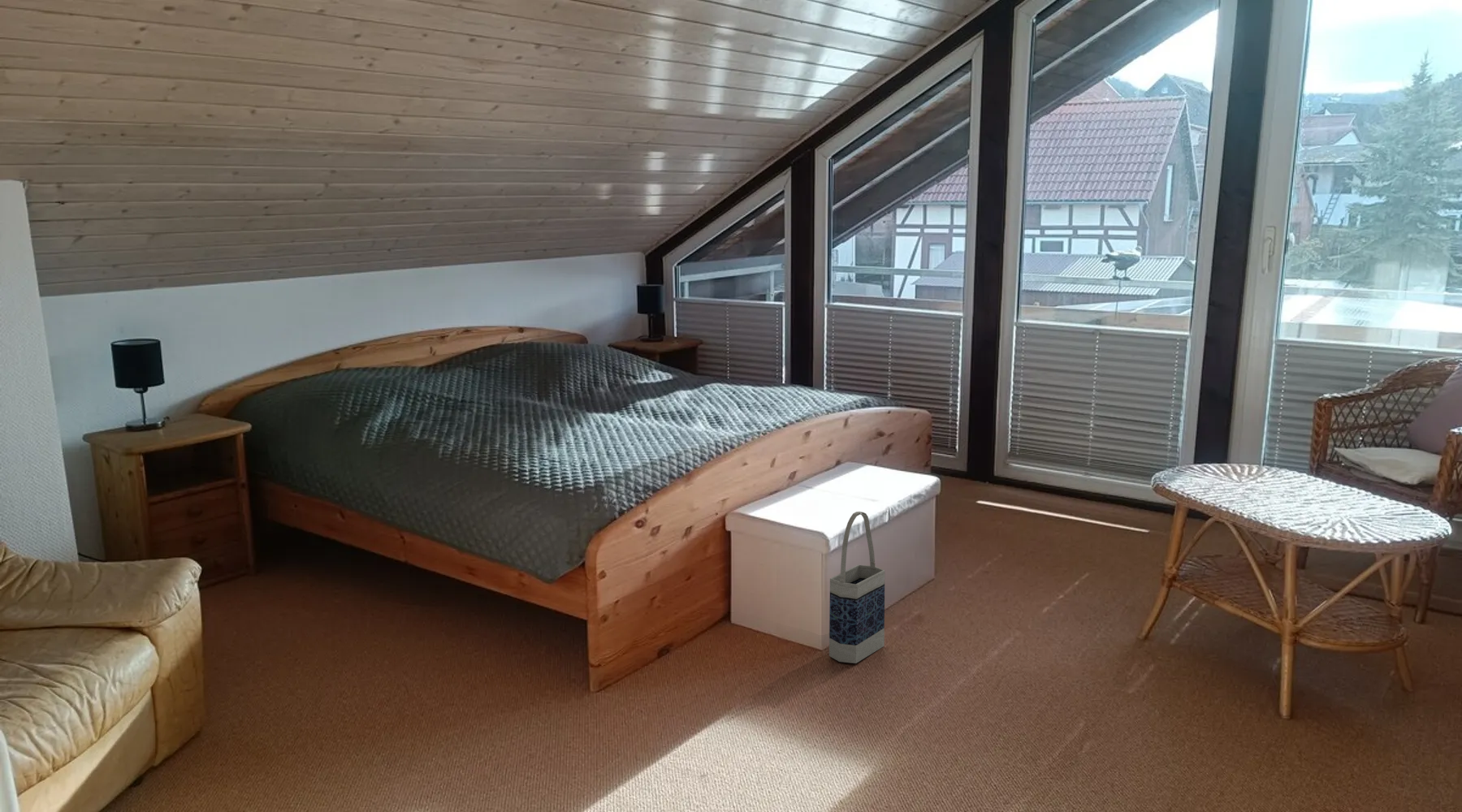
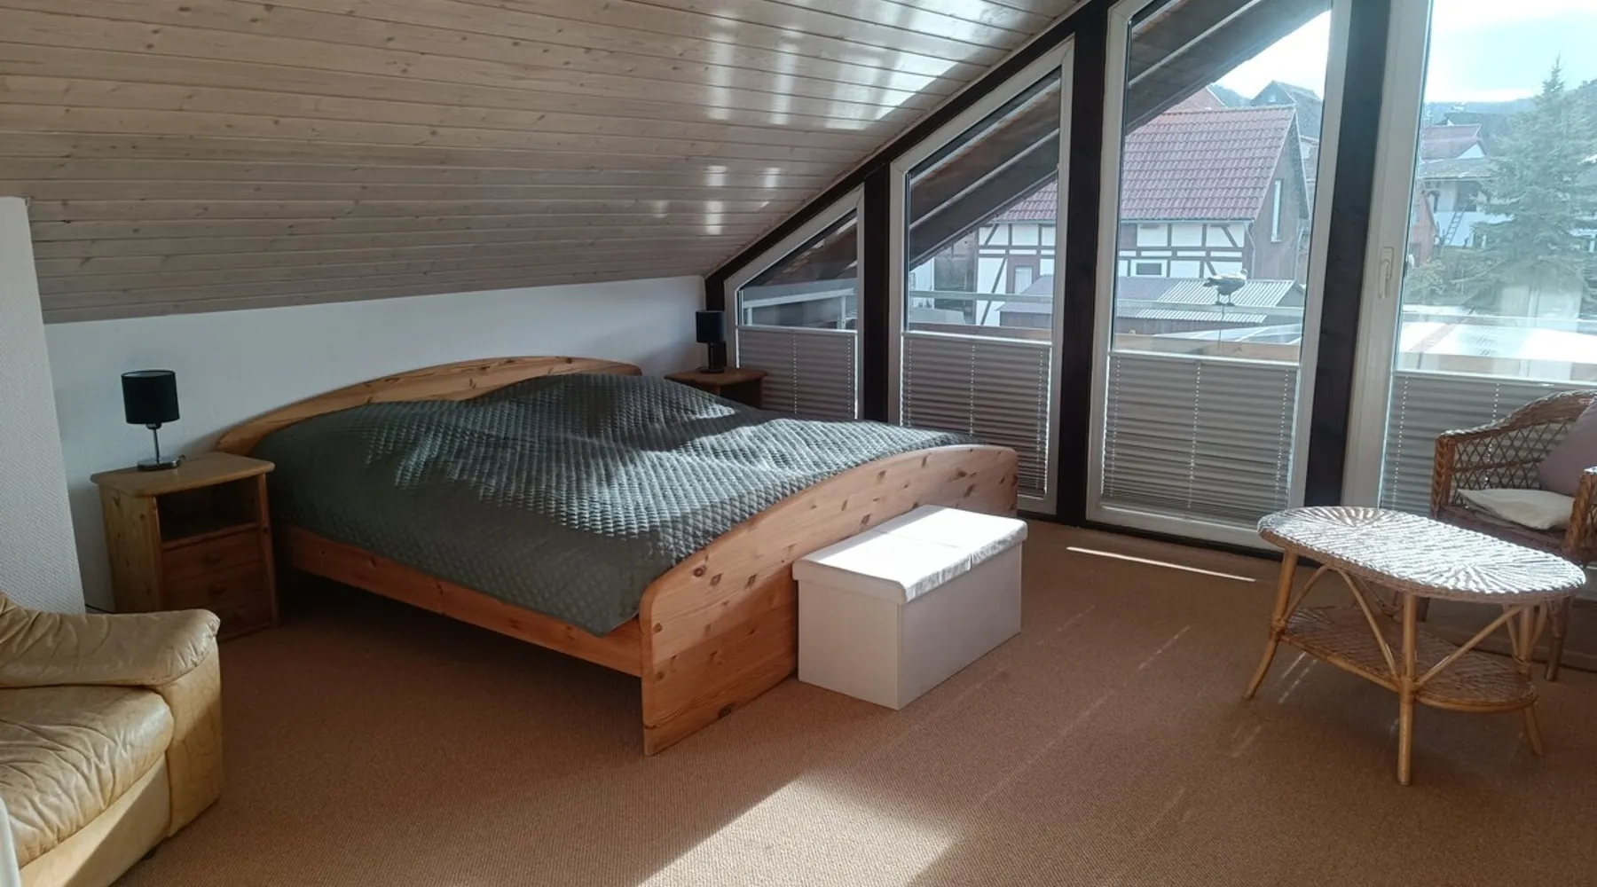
- bag [828,511,885,664]
